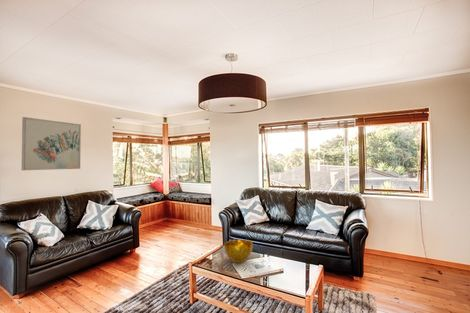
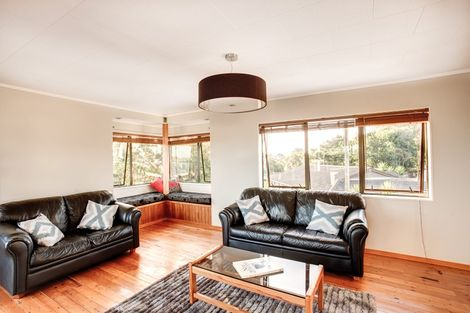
- decorative bowl [223,238,254,265]
- wall art [21,116,82,171]
